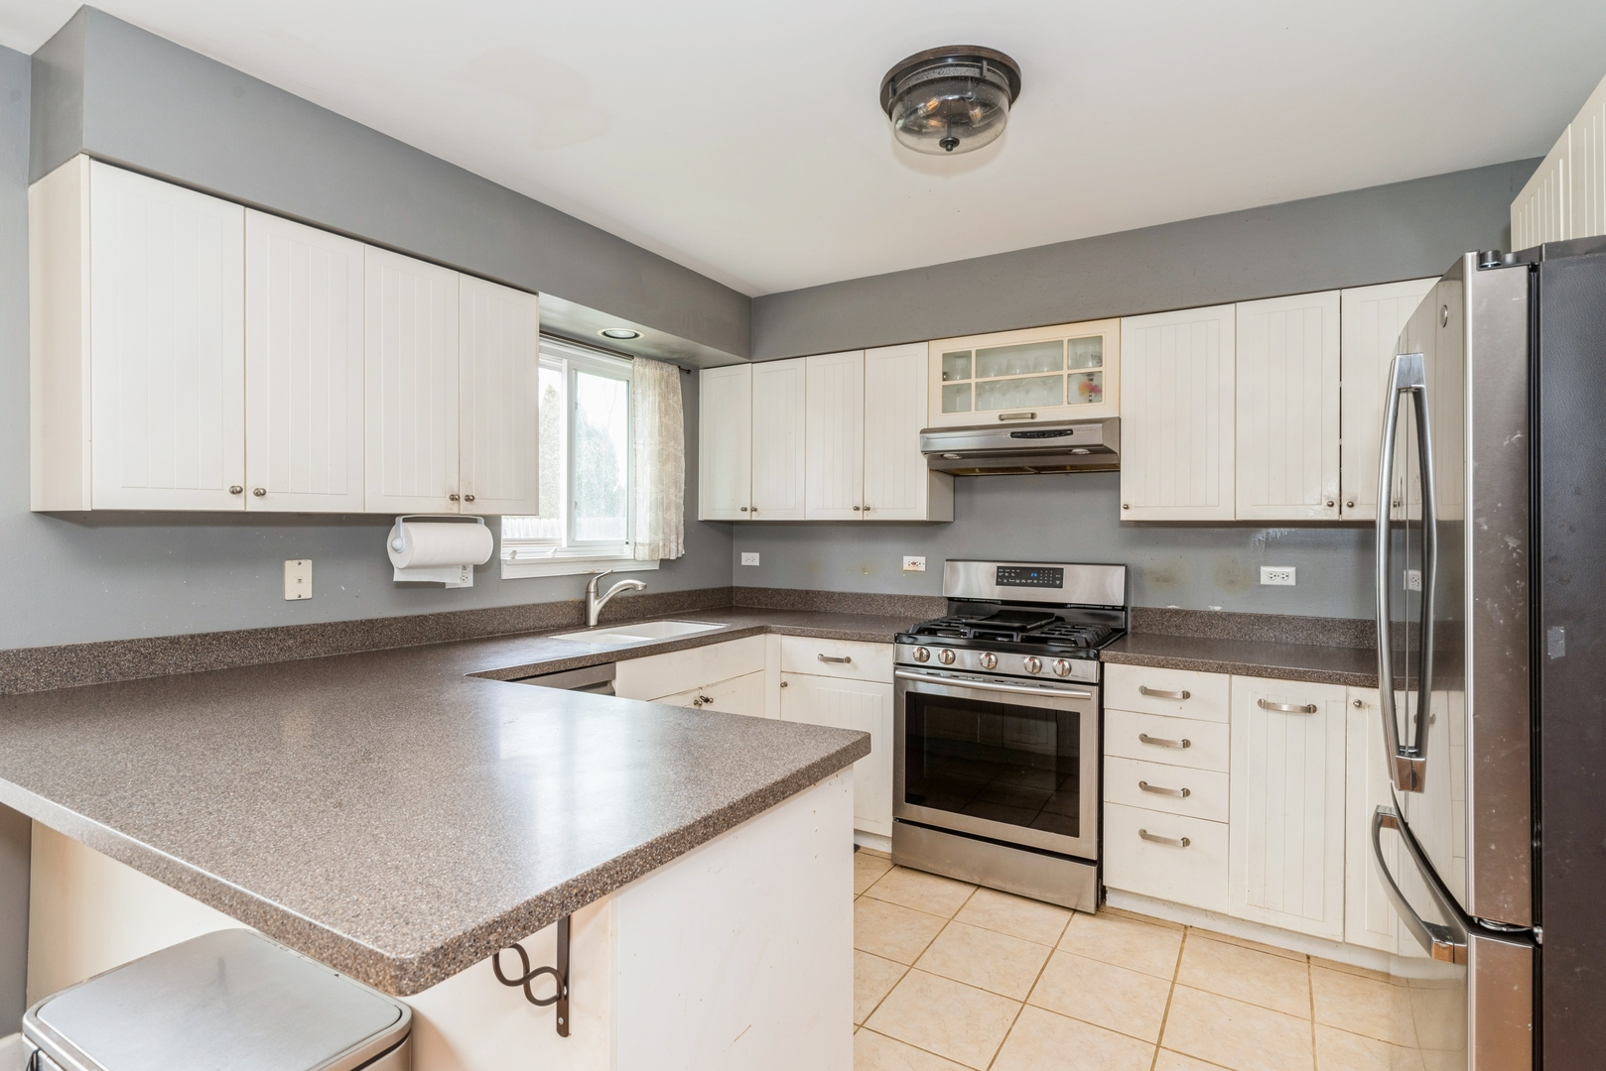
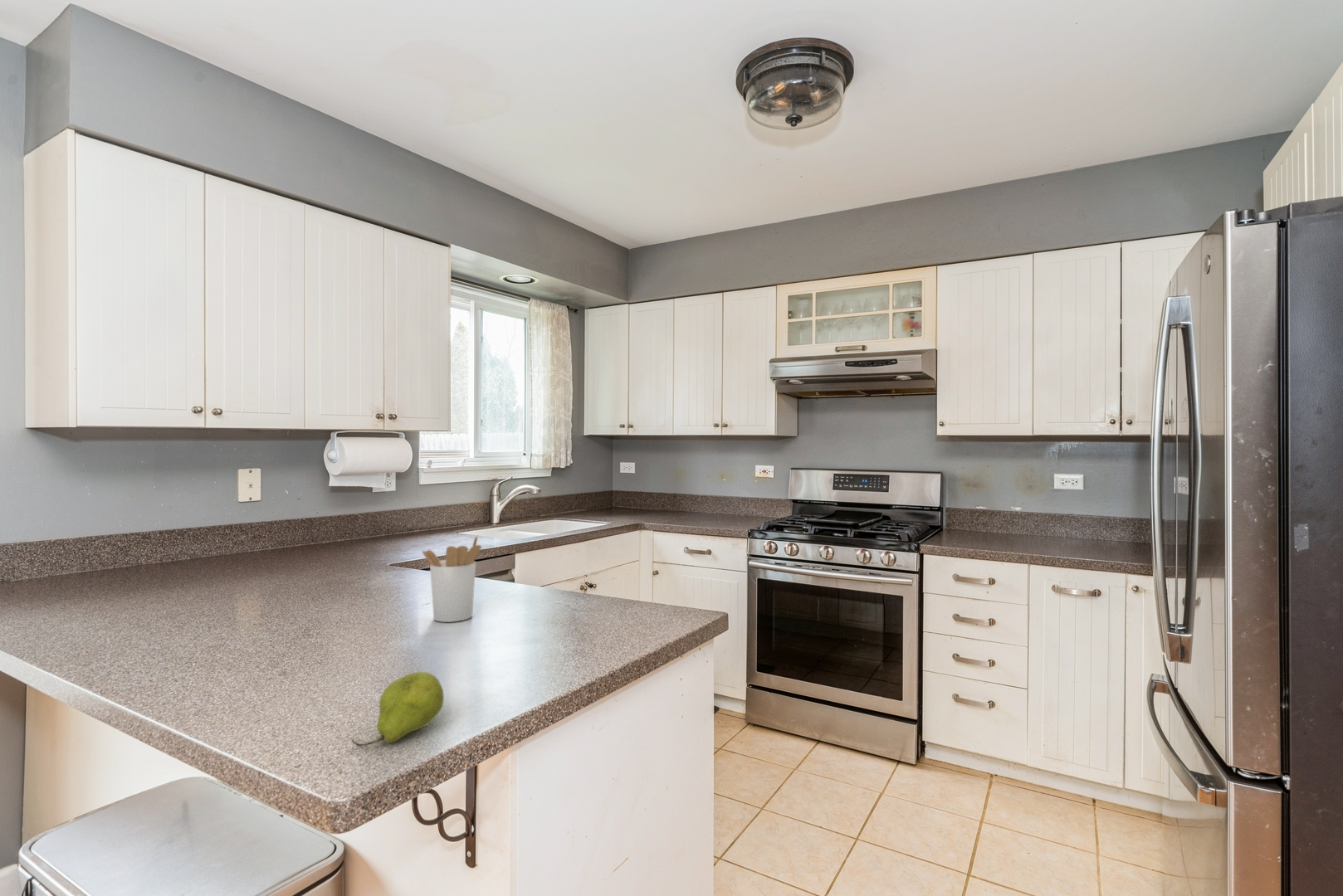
+ utensil holder [422,535,482,623]
+ fruit [351,671,445,747]
